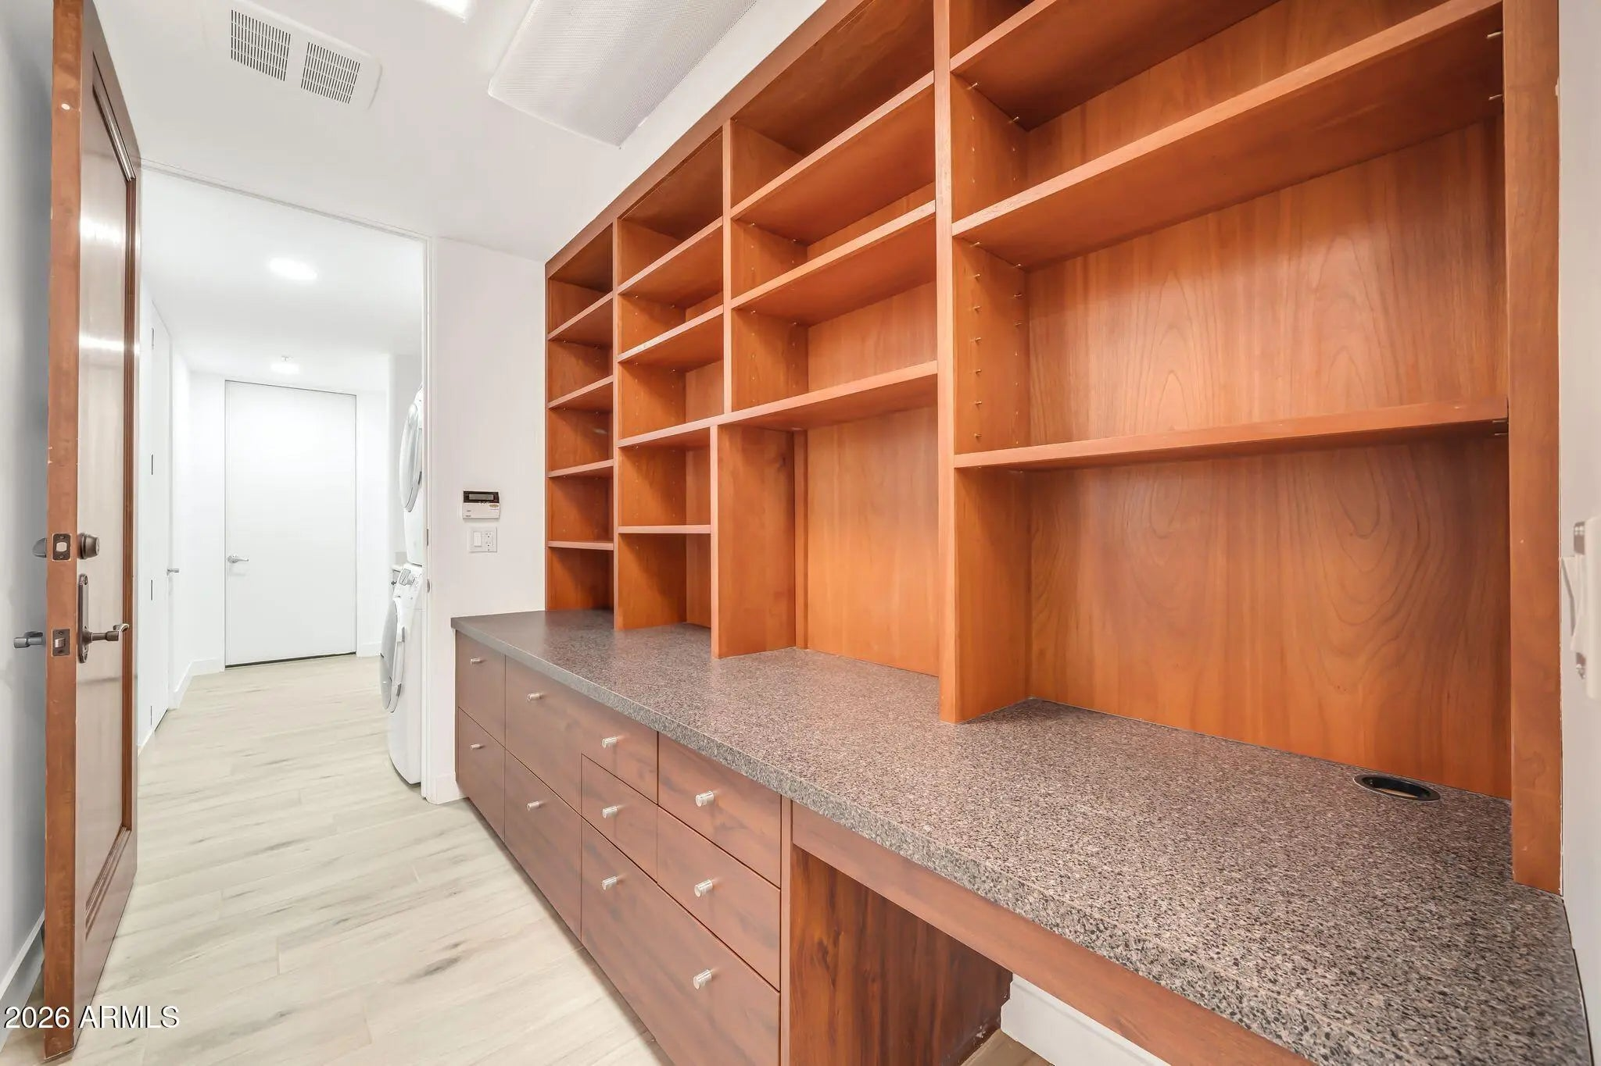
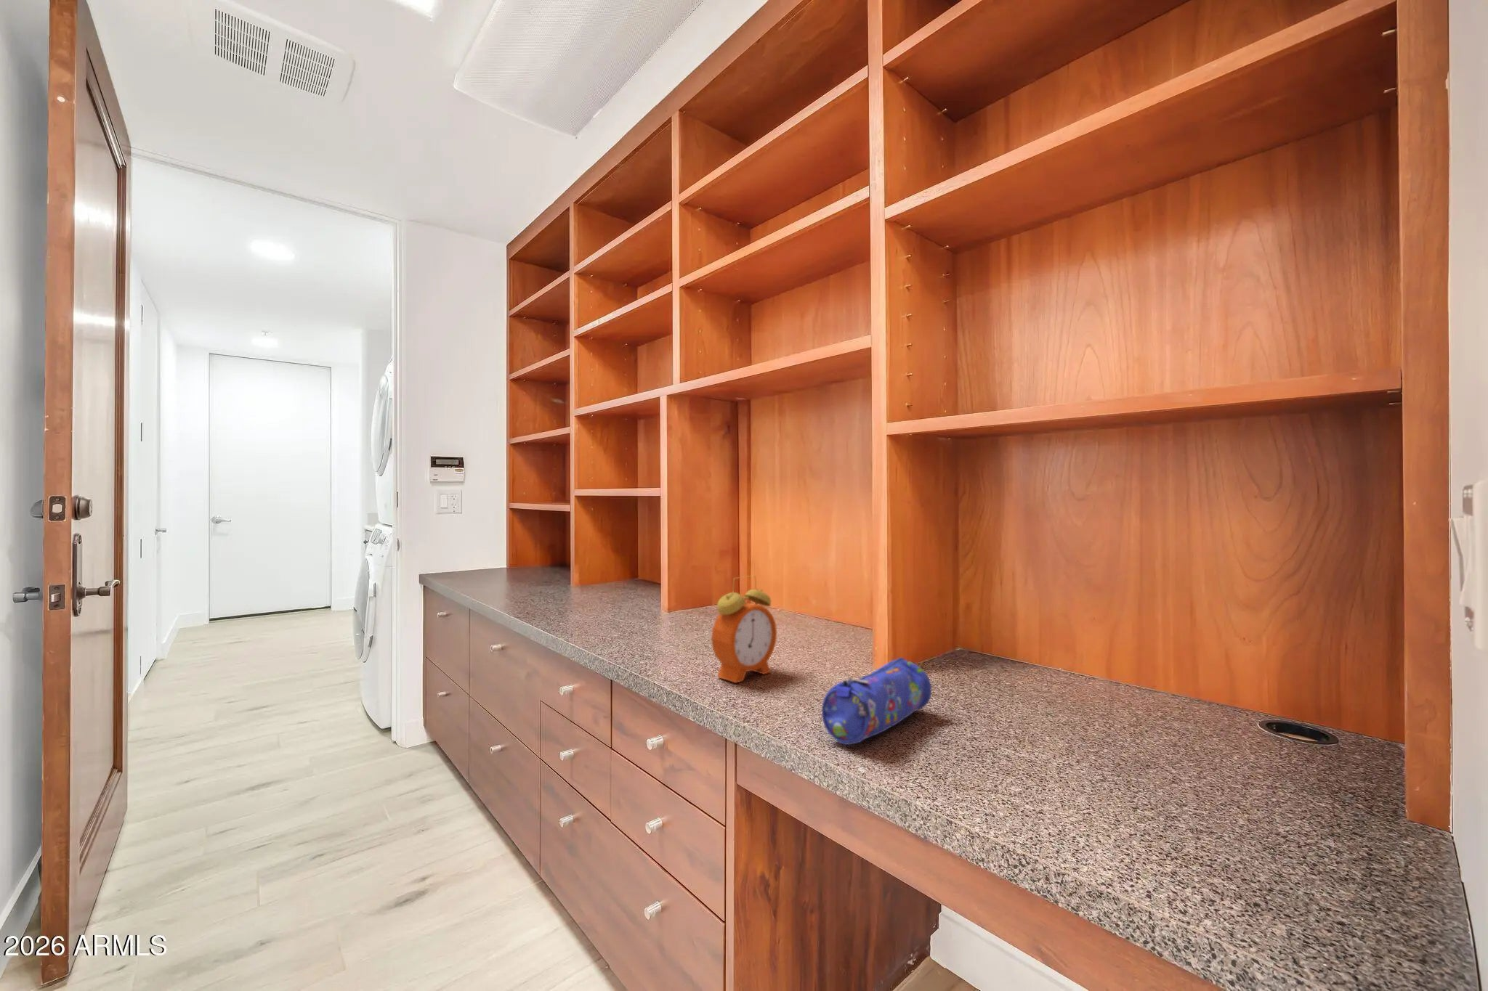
+ alarm clock [710,575,778,684]
+ pencil case [821,657,933,745]
